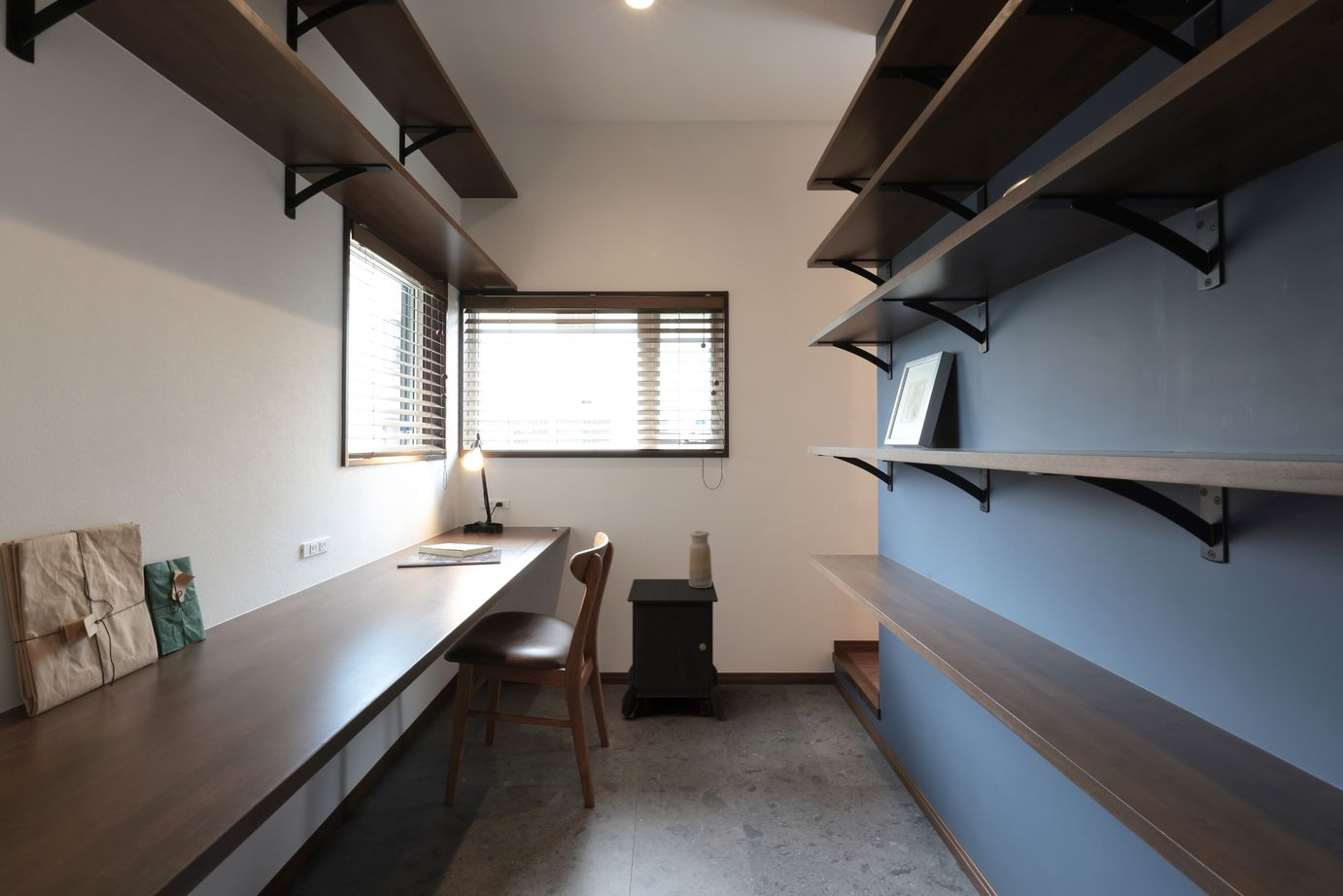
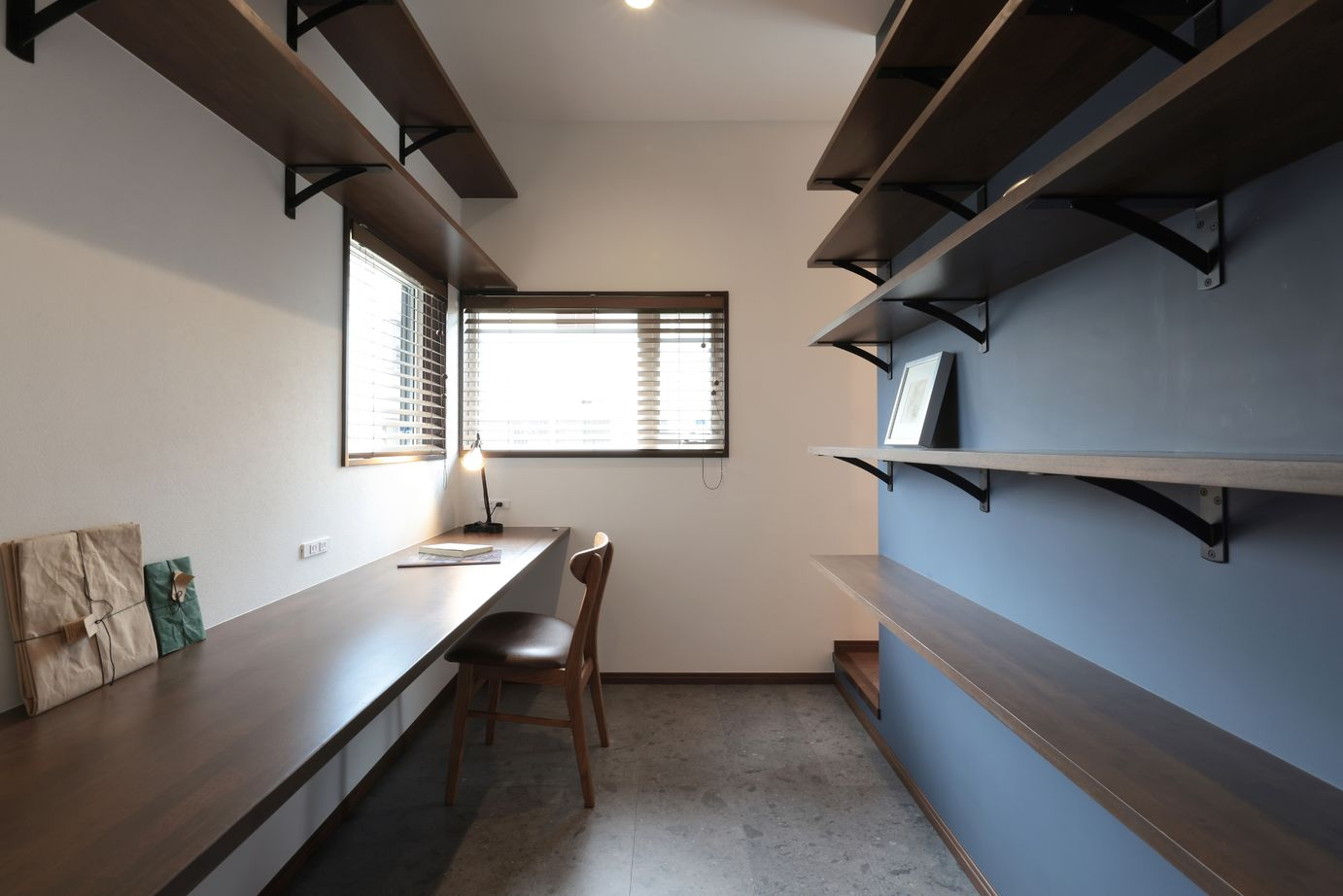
- vase [688,530,713,588]
- nightstand [620,578,725,719]
